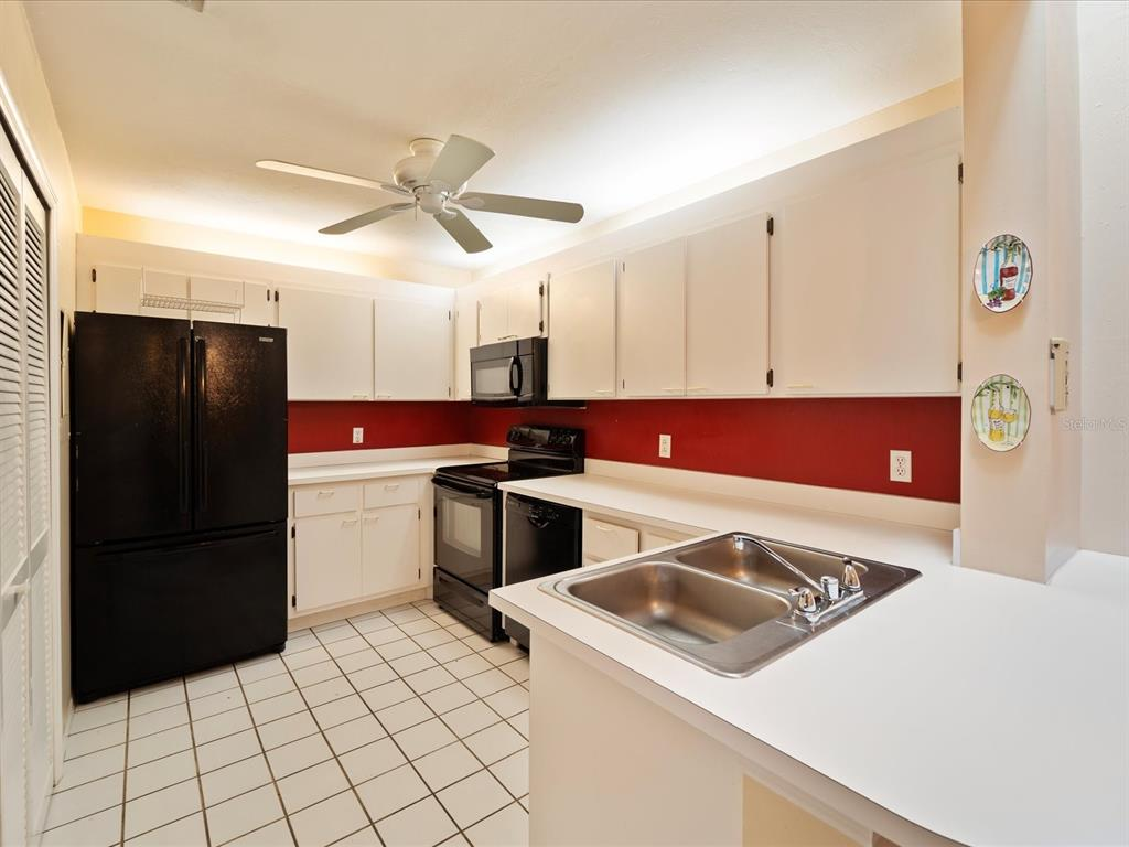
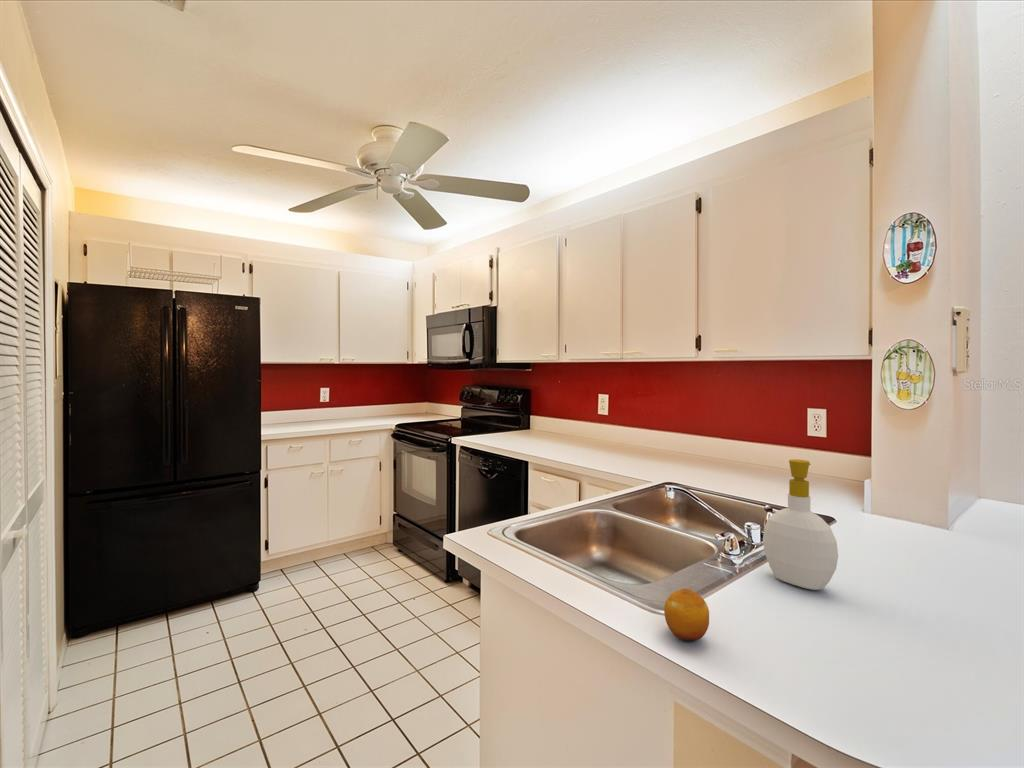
+ fruit [663,588,710,643]
+ soap bottle [762,458,839,591]
